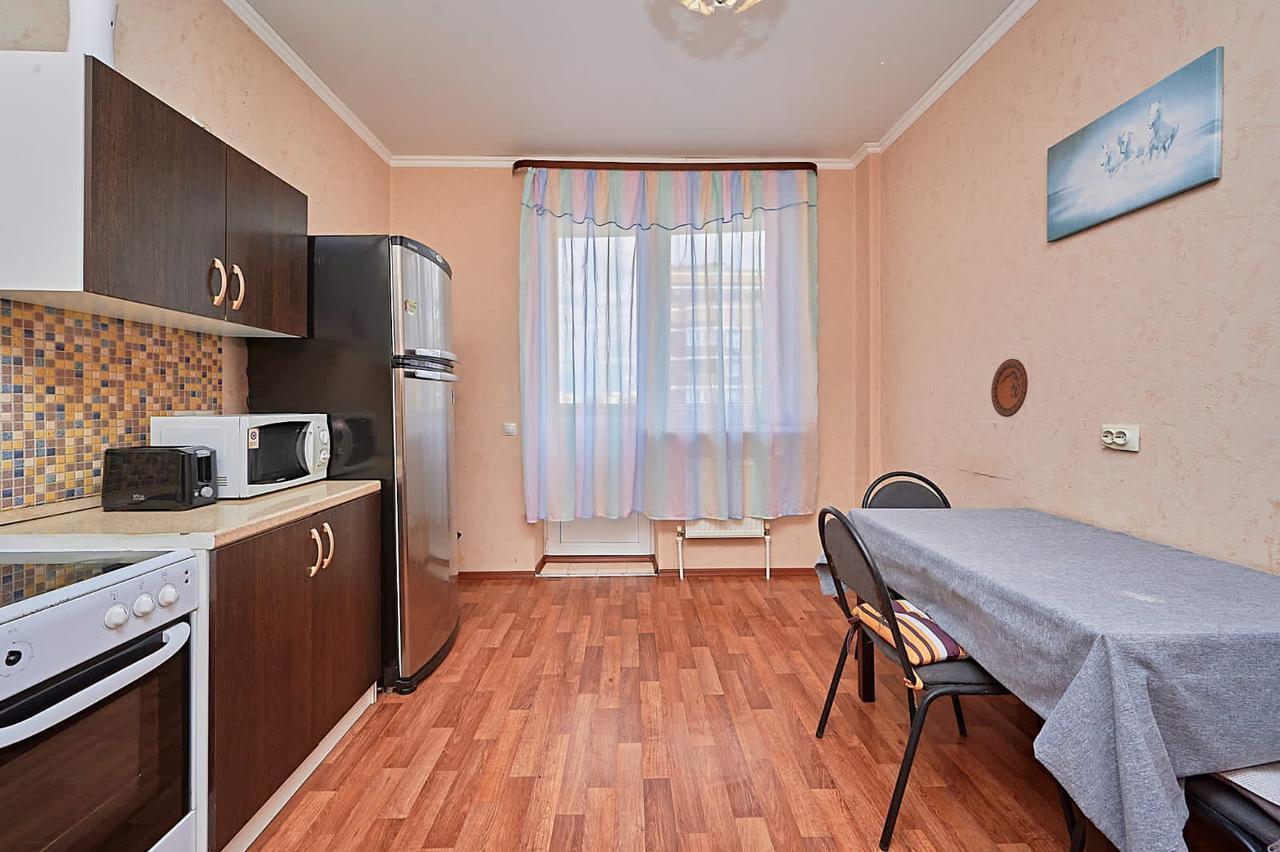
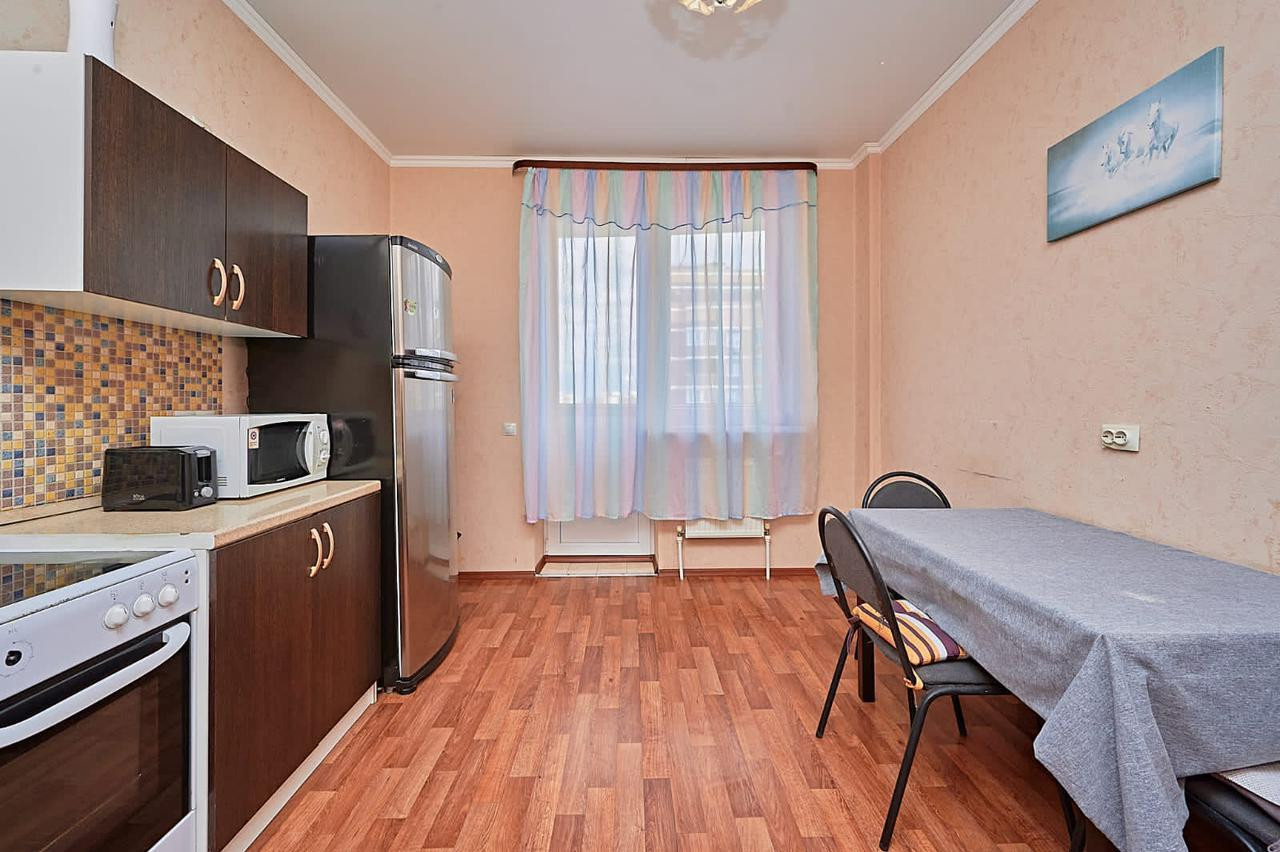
- decorative plate [990,358,1029,418]
